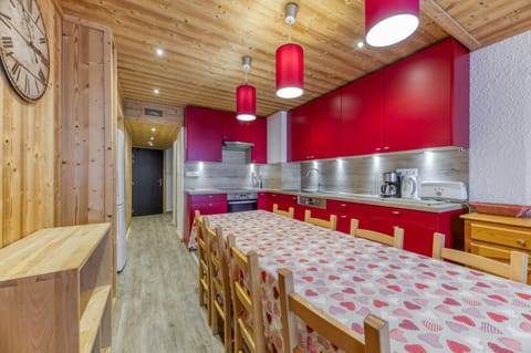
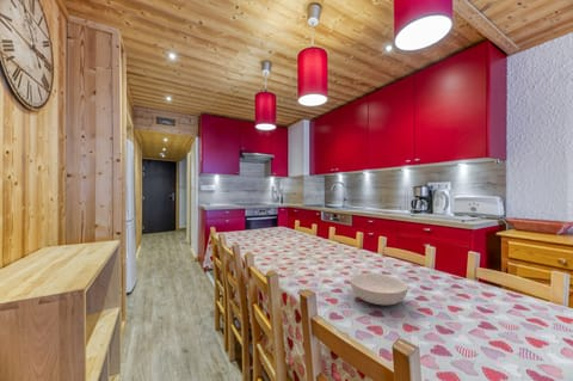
+ serving bowl [349,272,409,306]
